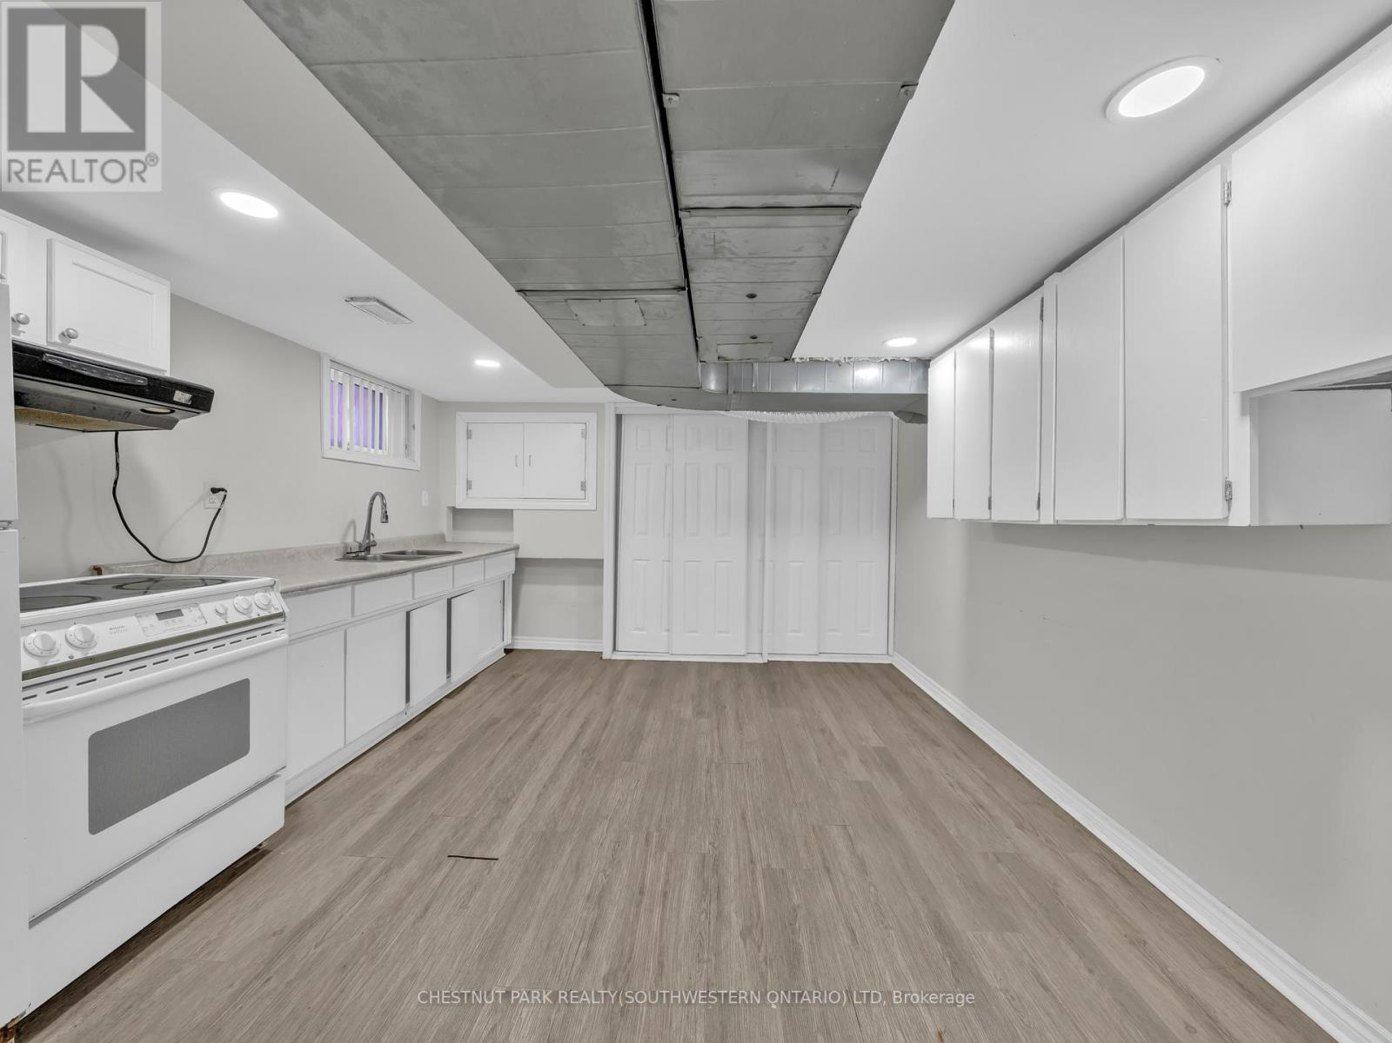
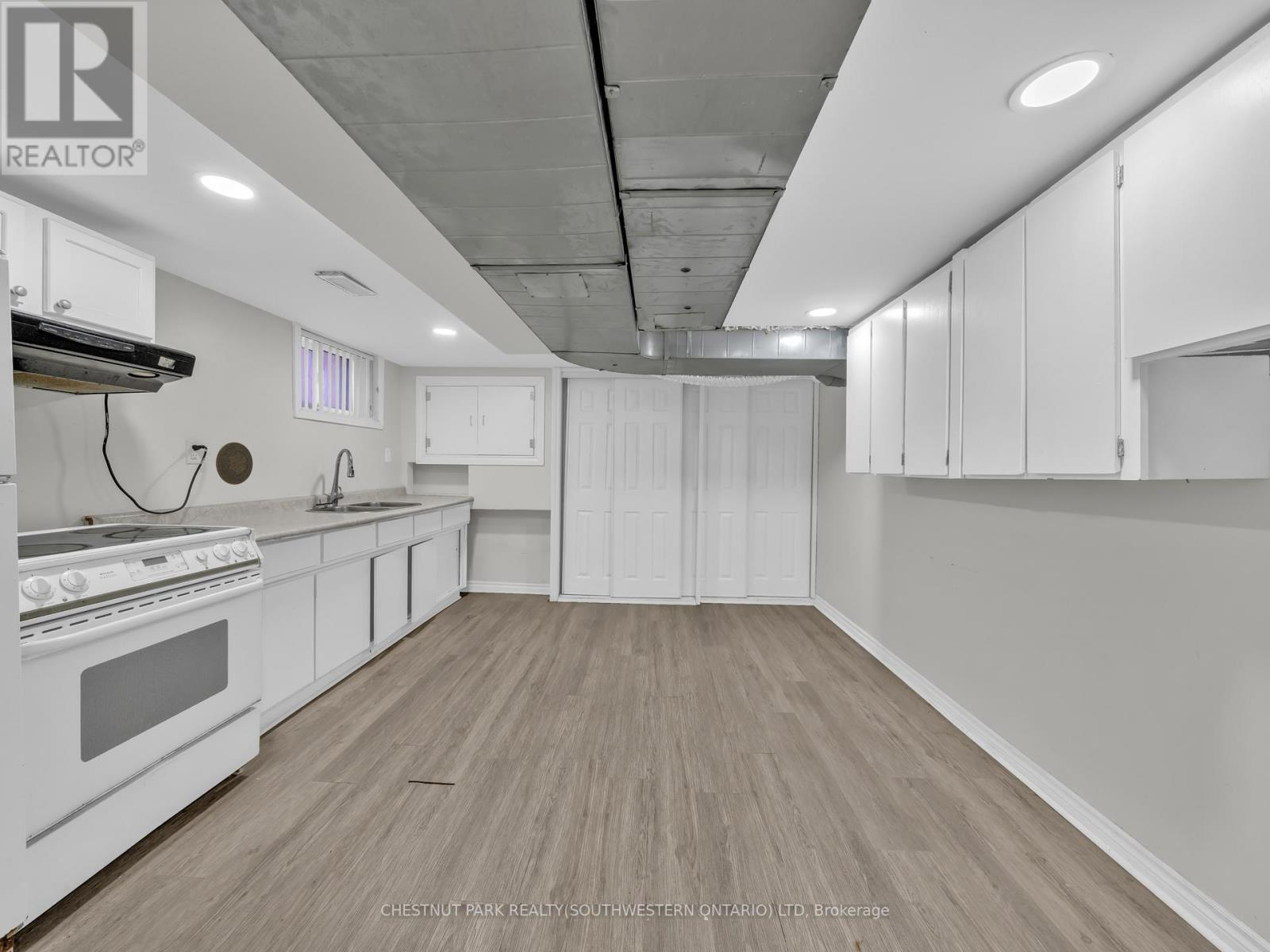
+ decorative plate [215,441,254,486]
